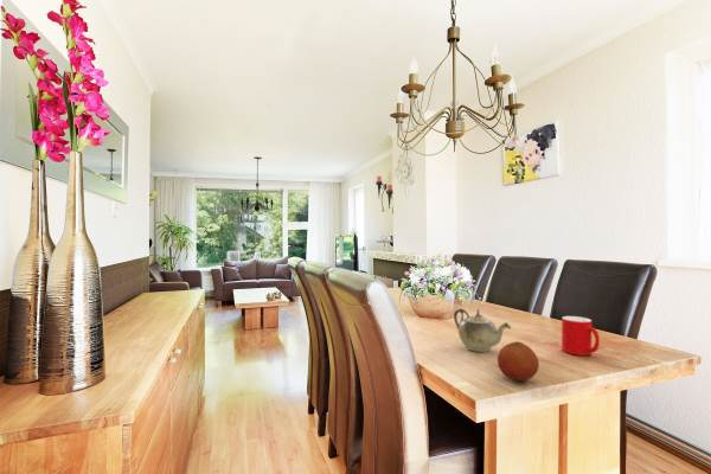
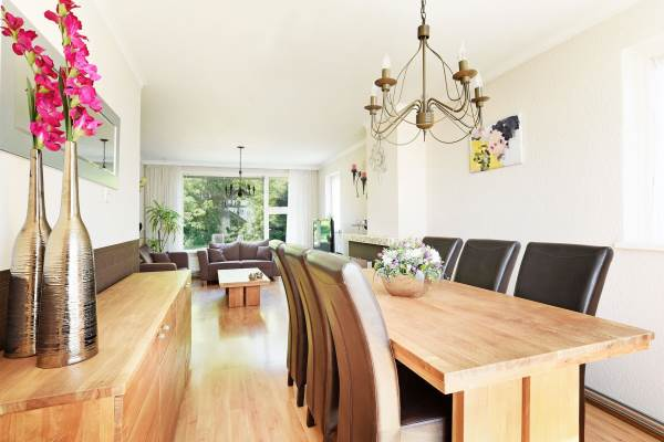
- fruit [497,340,540,382]
- cup [561,315,601,357]
- teapot [453,307,512,353]
